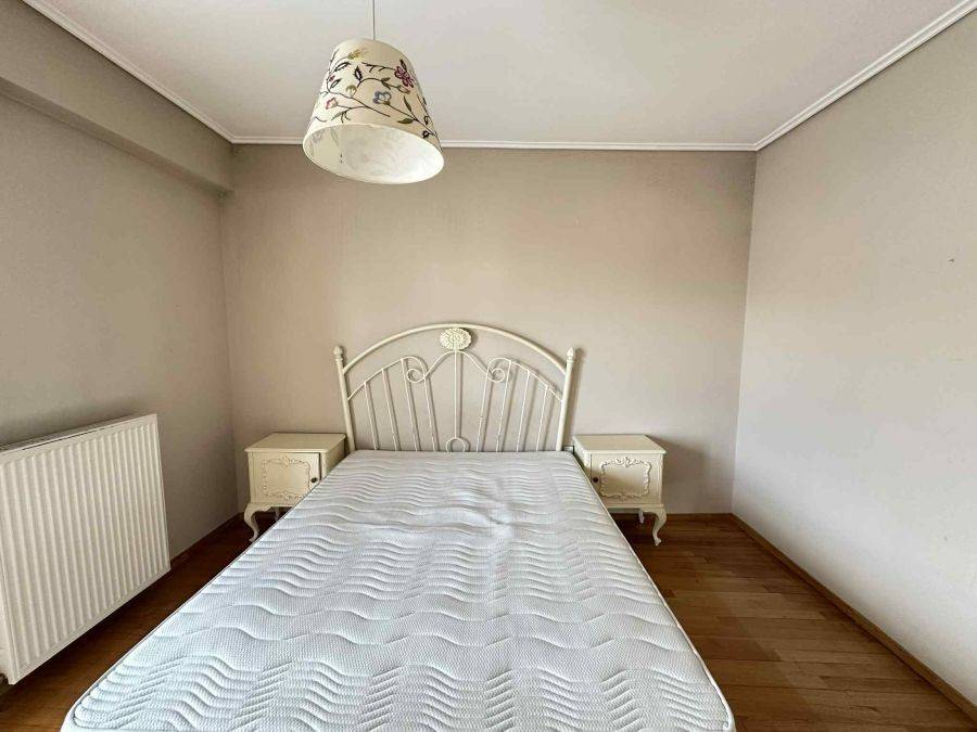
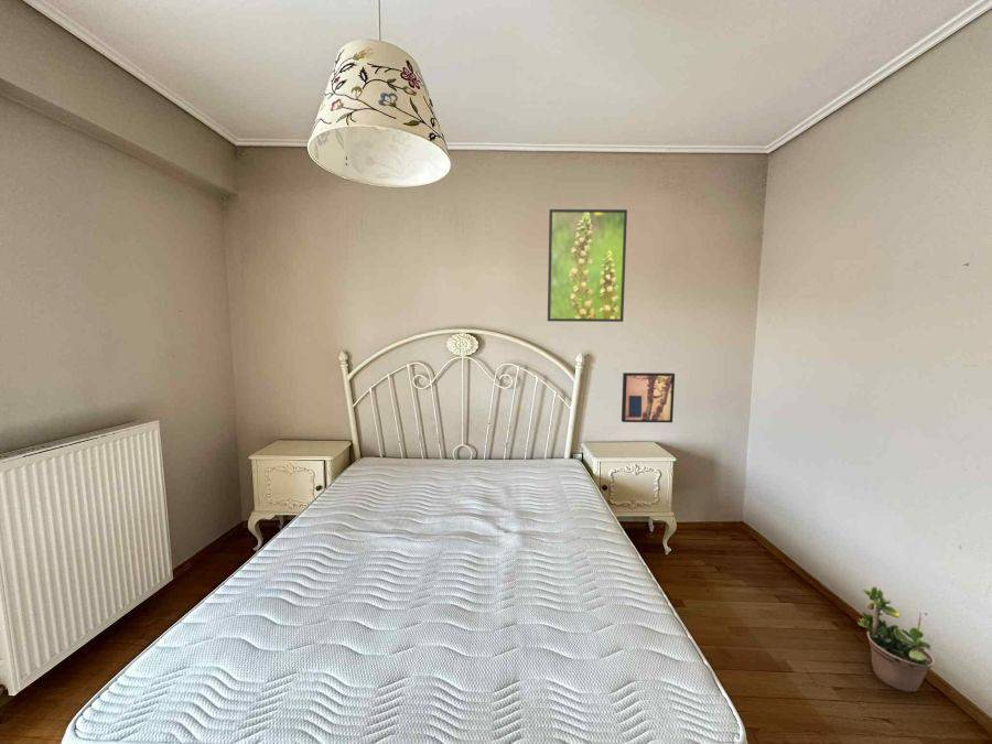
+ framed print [547,208,628,323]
+ wall art [621,371,676,423]
+ potted plant [856,585,936,693]
